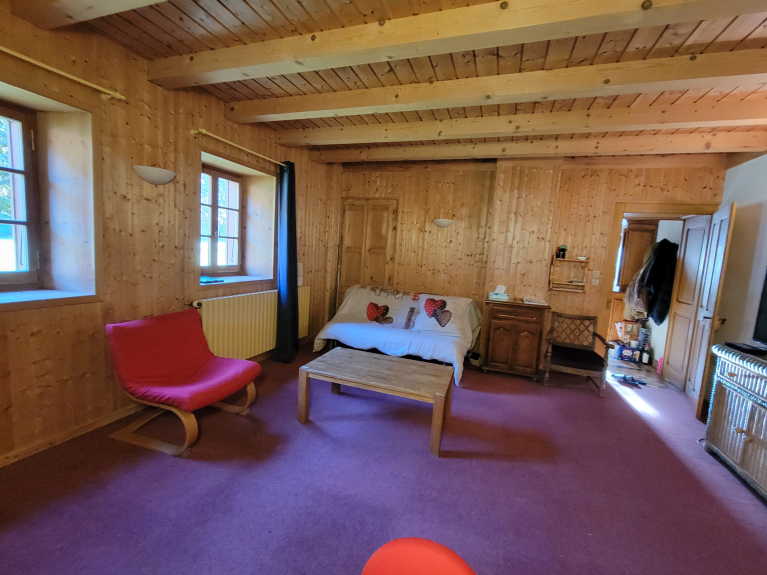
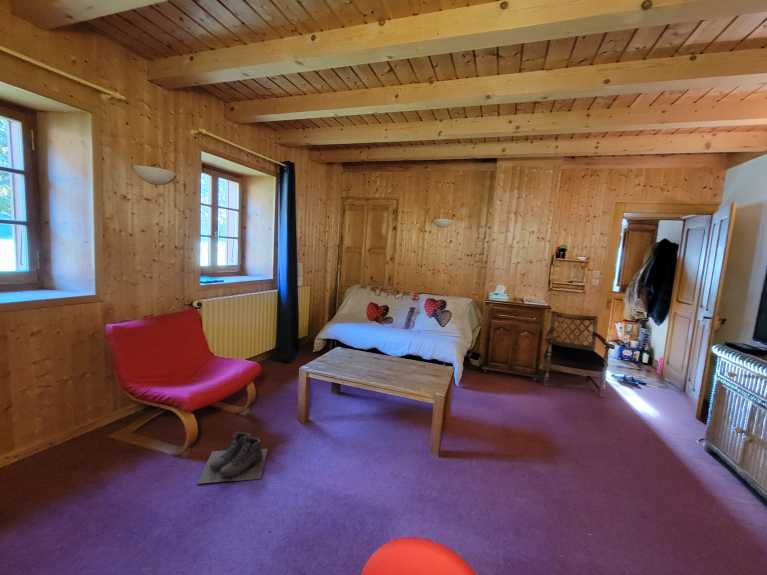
+ boots [196,431,269,485]
